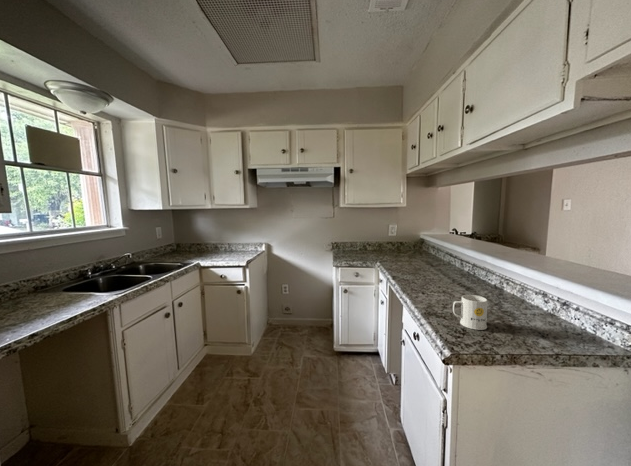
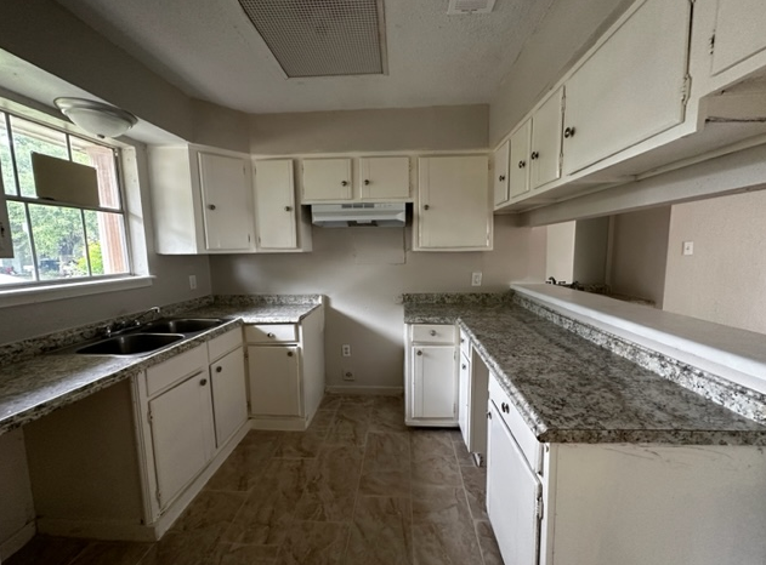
- mug [452,294,488,331]
